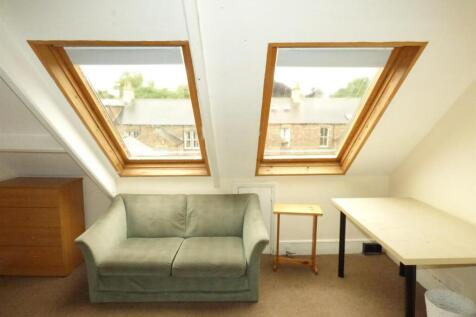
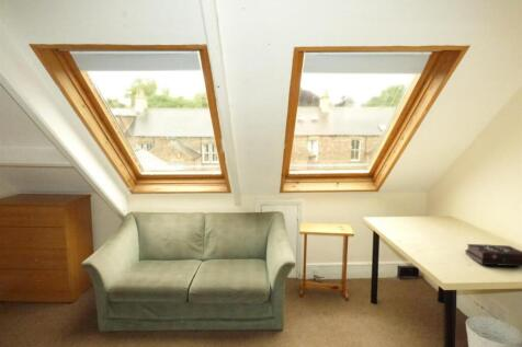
+ hardback book [464,243,522,267]
